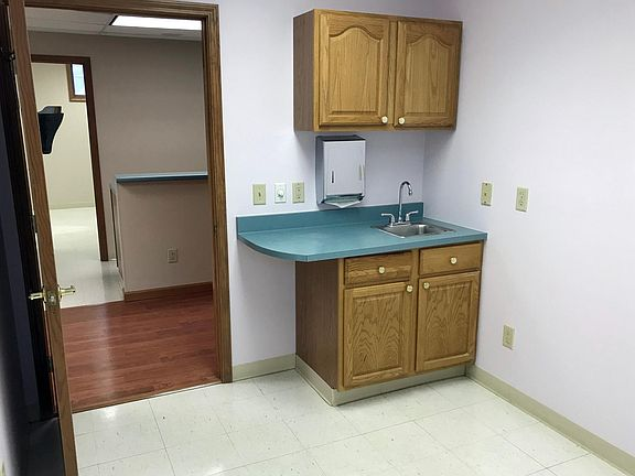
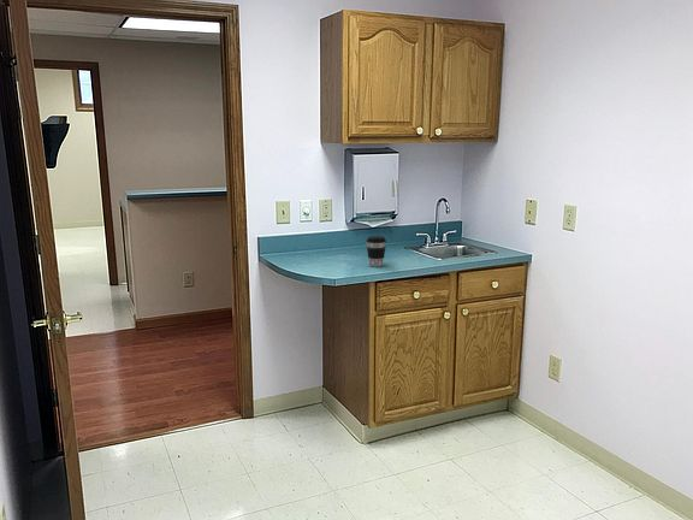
+ coffee cup [365,235,387,268]
